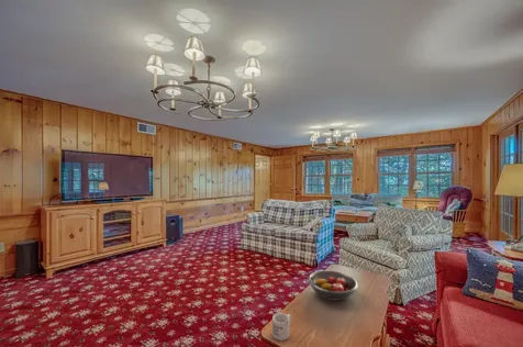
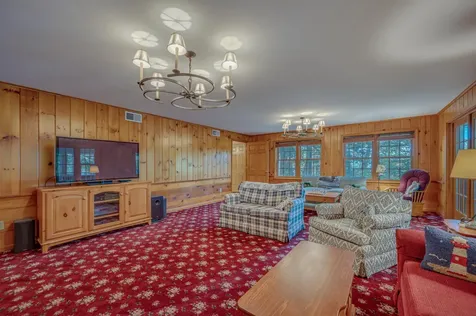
- mug [271,312,292,342]
- fruit bowl [308,269,359,302]
